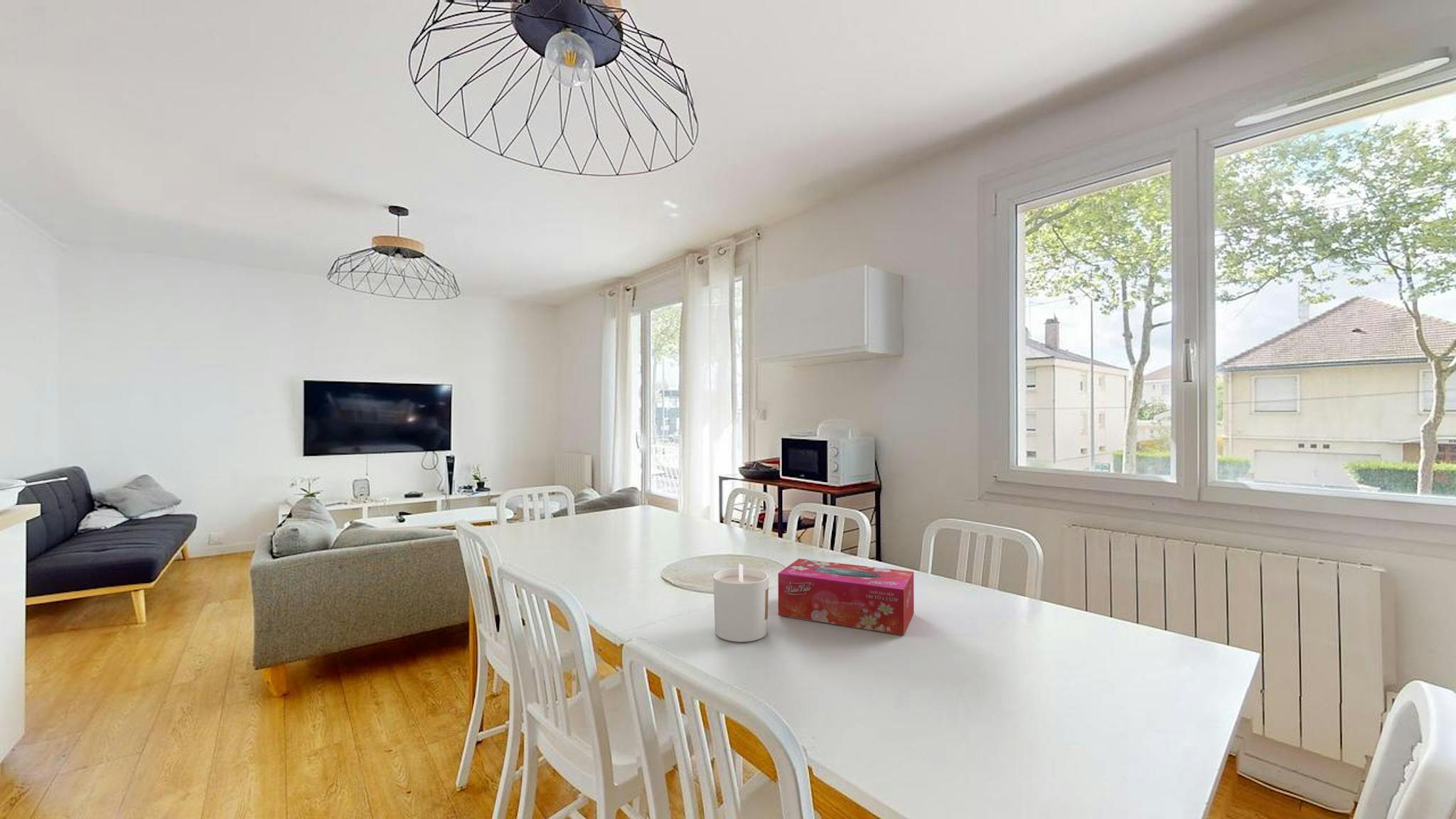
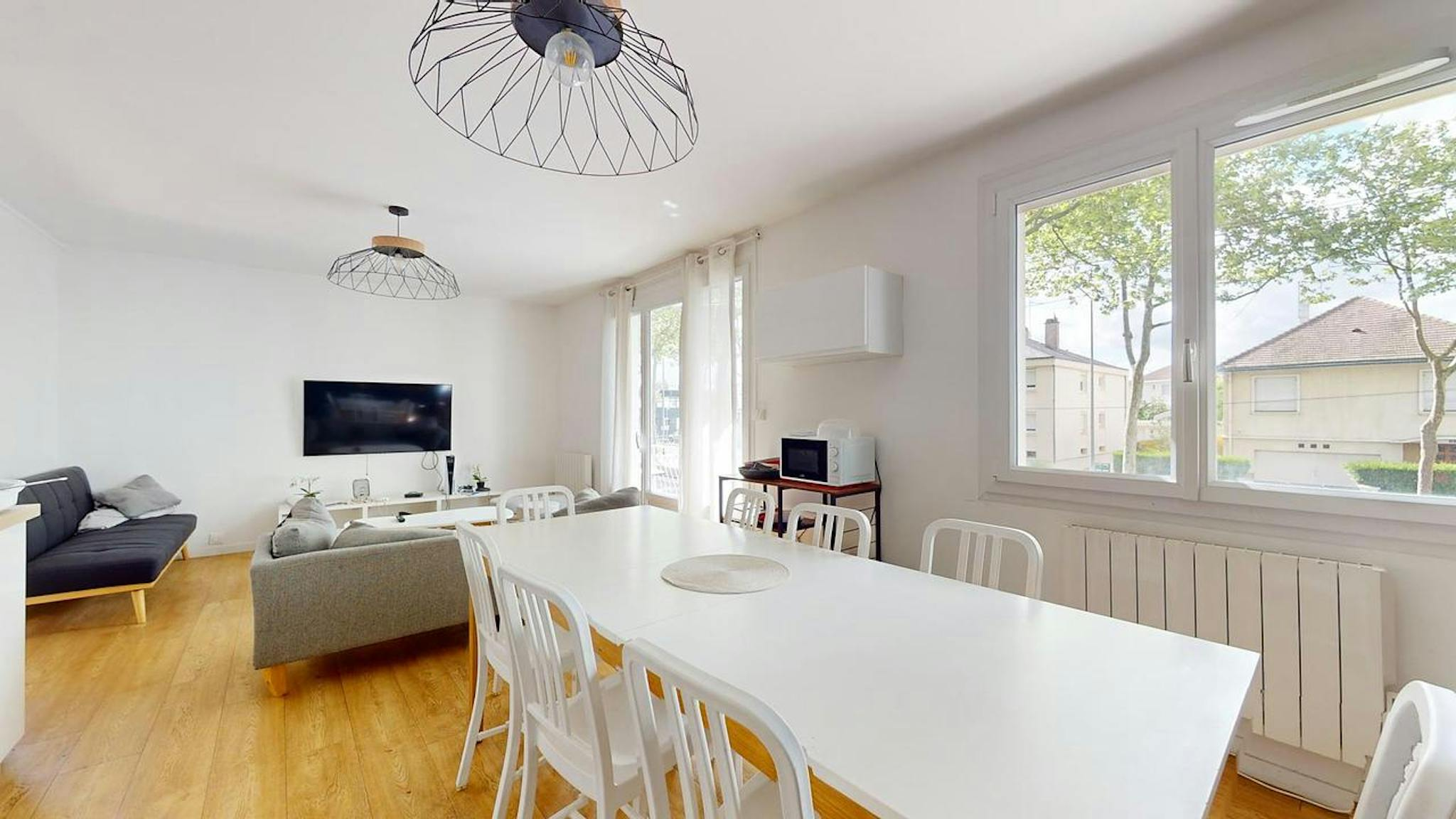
- candle [713,563,769,643]
- tissue box [778,558,914,636]
